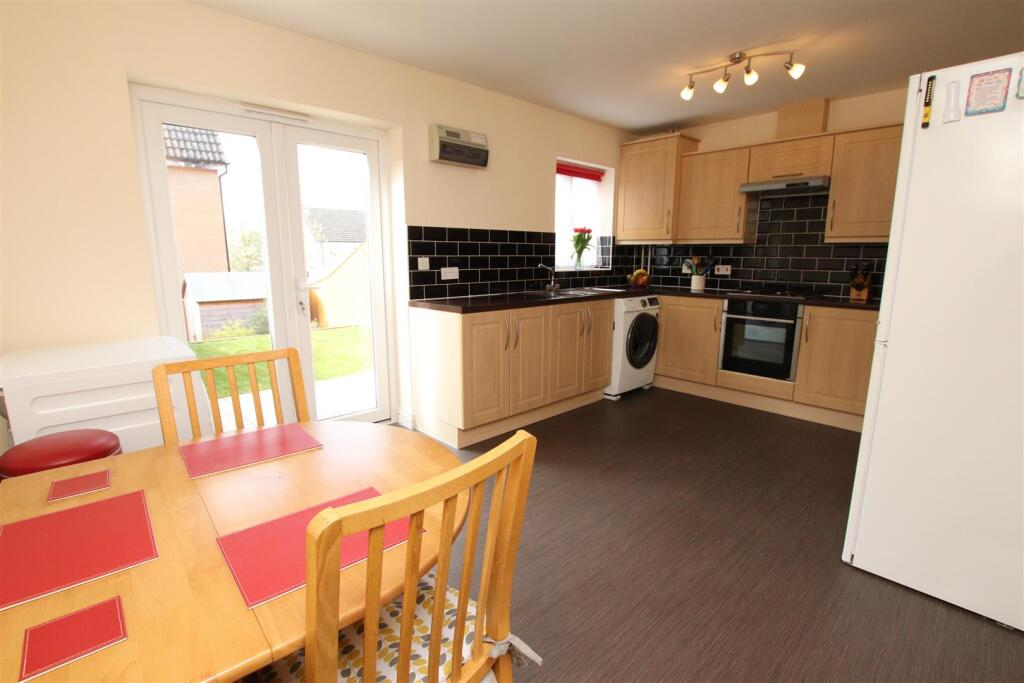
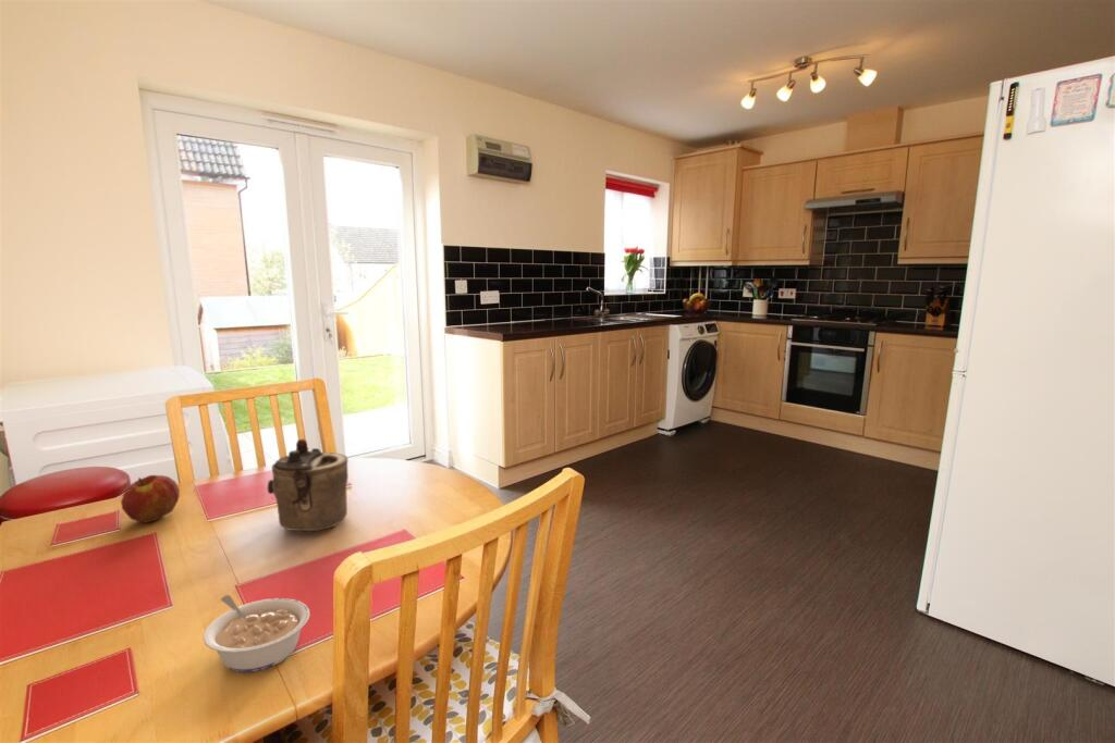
+ teapot [267,438,350,532]
+ legume [201,594,311,673]
+ apple [120,474,181,523]
